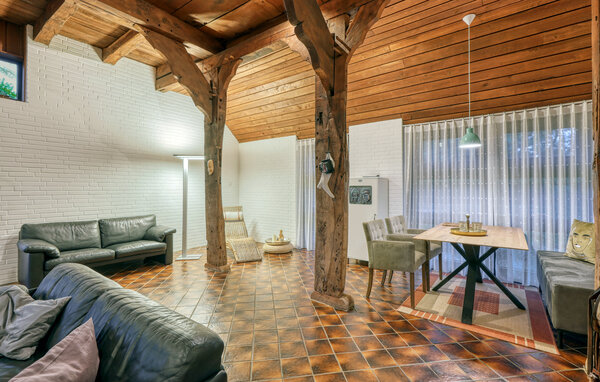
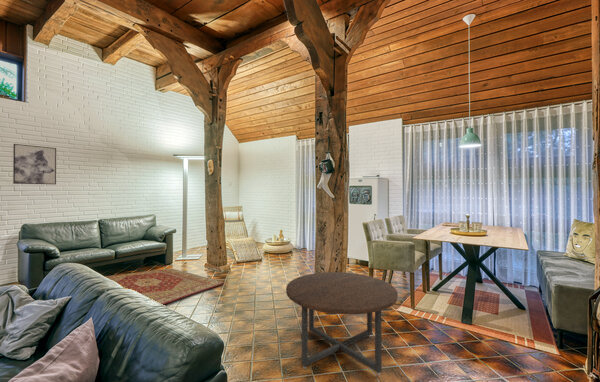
+ coffee table [285,271,399,376]
+ rug [106,267,226,306]
+ wall art [12,143,57,185]
